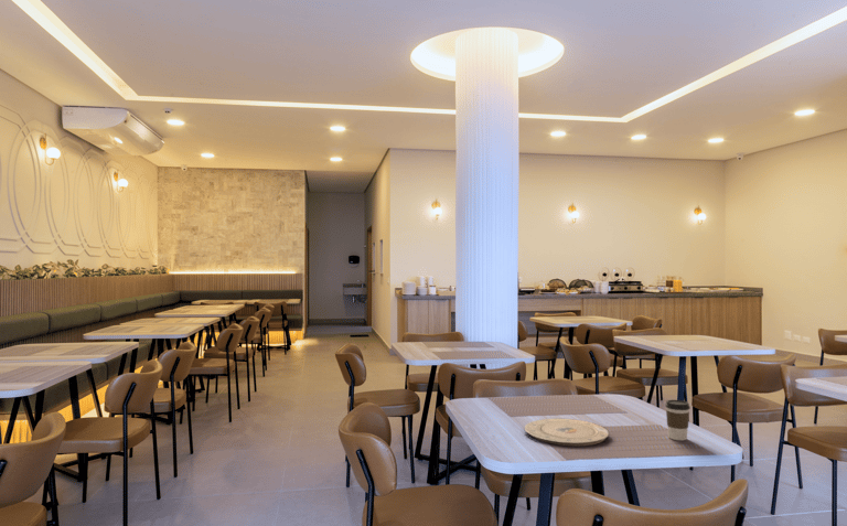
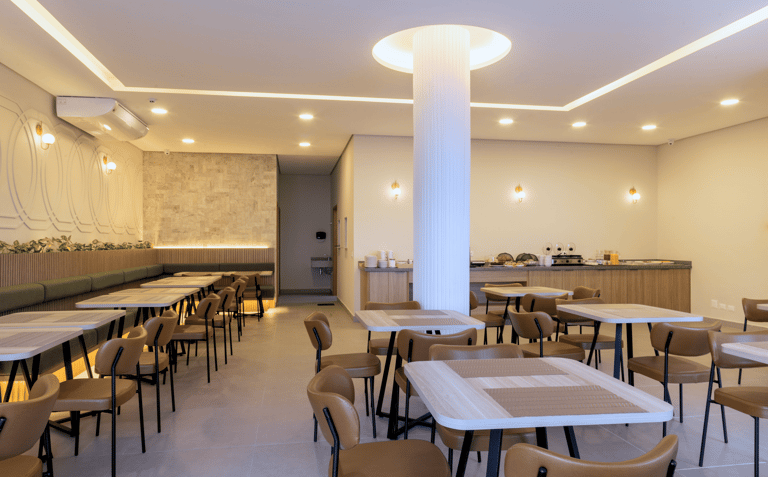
- coffee cup [664,399,691,441]
- plate [524,418,610,447]
